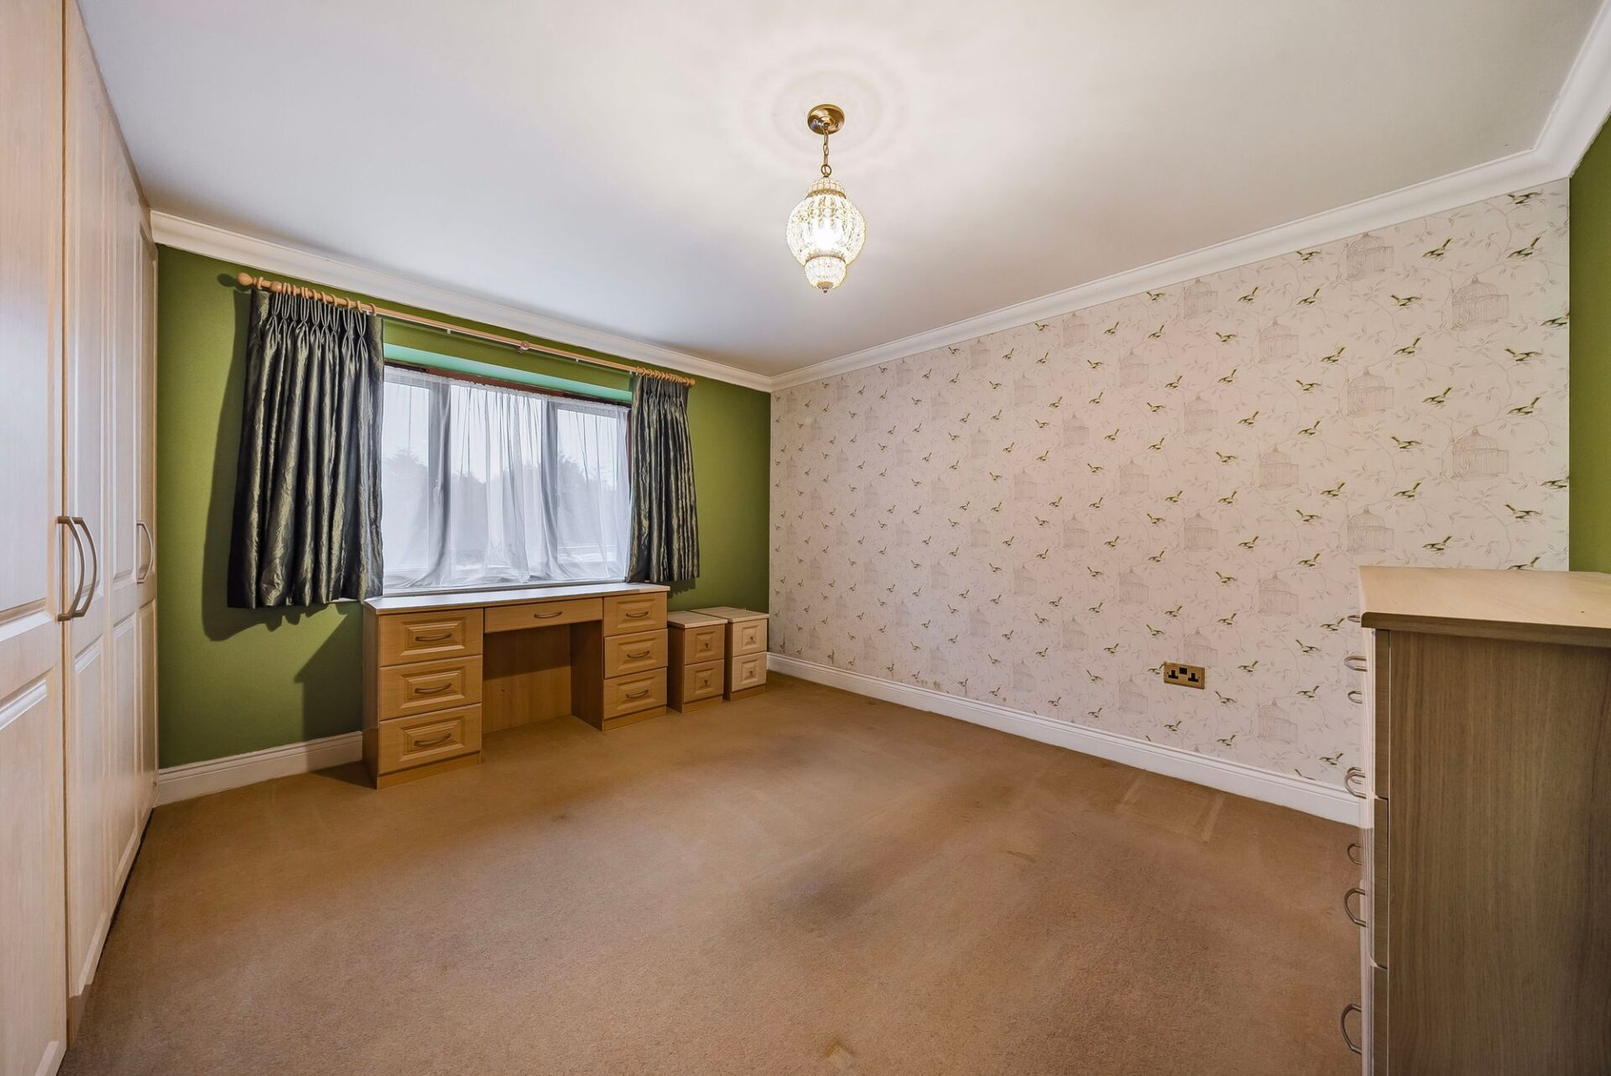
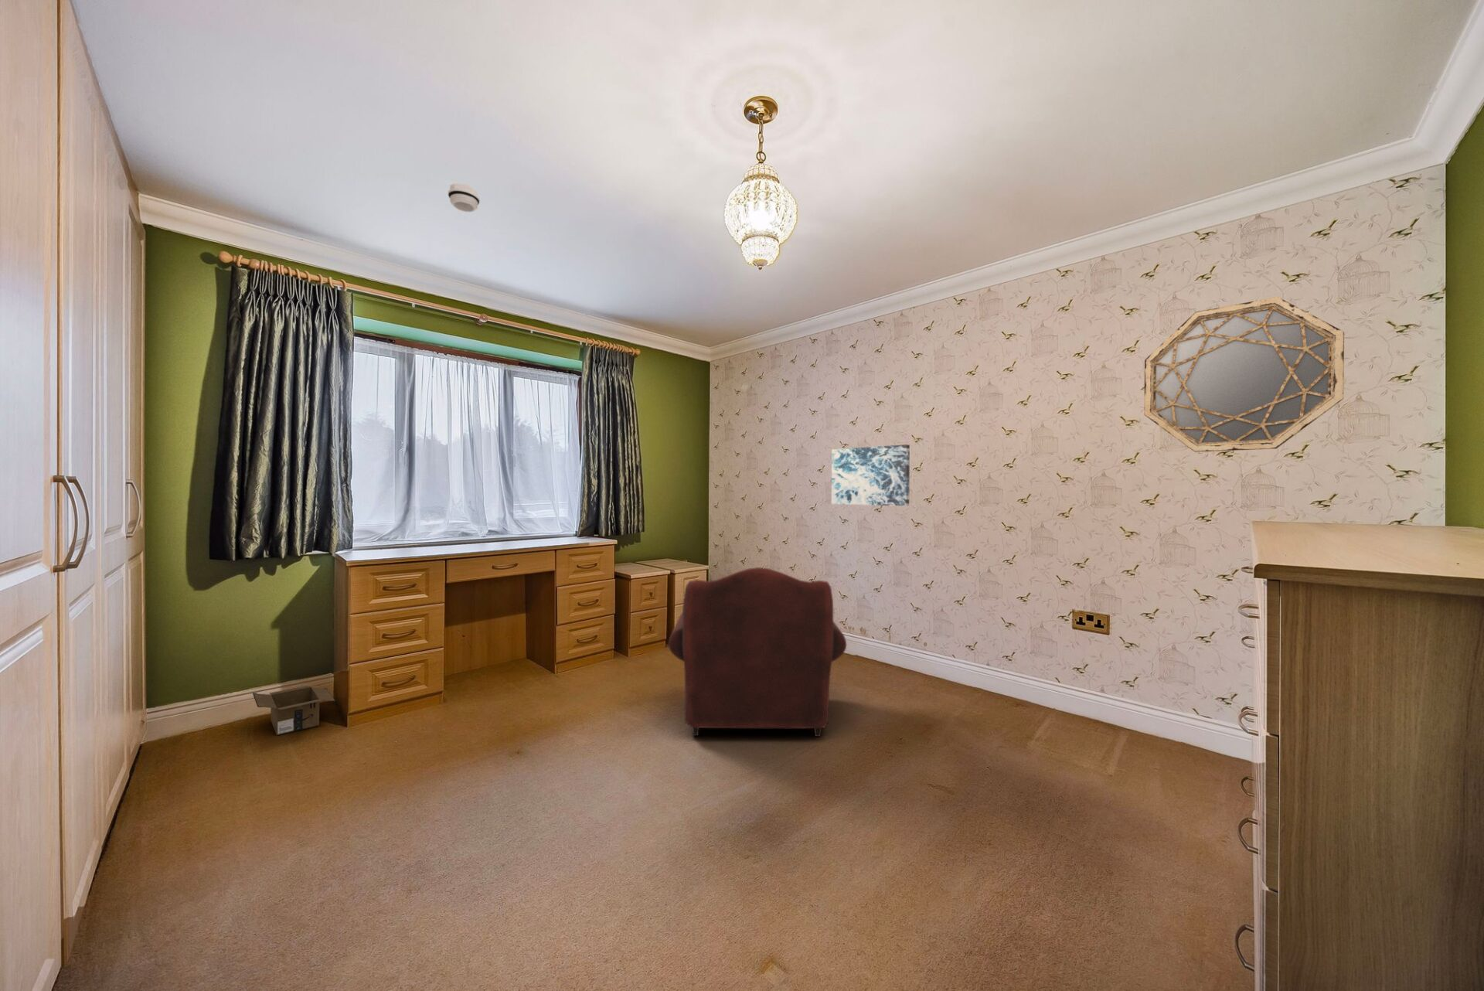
+ armchair [668,566,847,738]
+ home mirror [1143,296,1345,453]
+ smoke detector [448,184,481,212]
+ wall art [830,444,910,507]
+ cardboard box [252,685,336,736]
